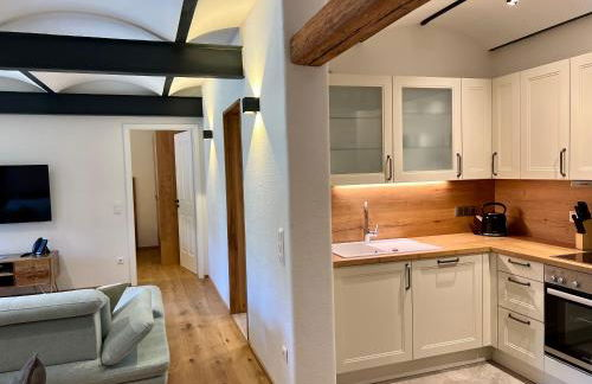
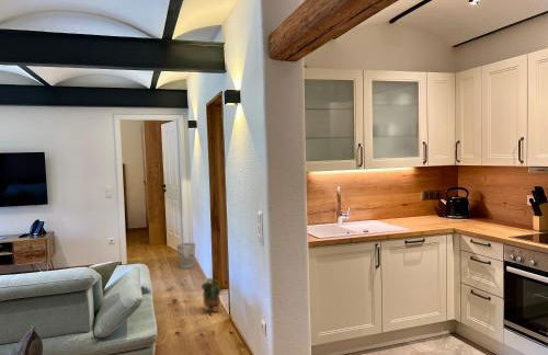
+ potted plant [201,276,221,316]
+ wastebasket [176,242,196,270]
